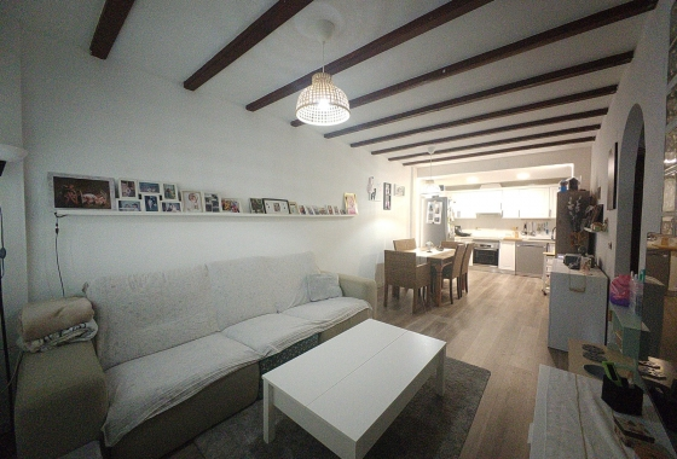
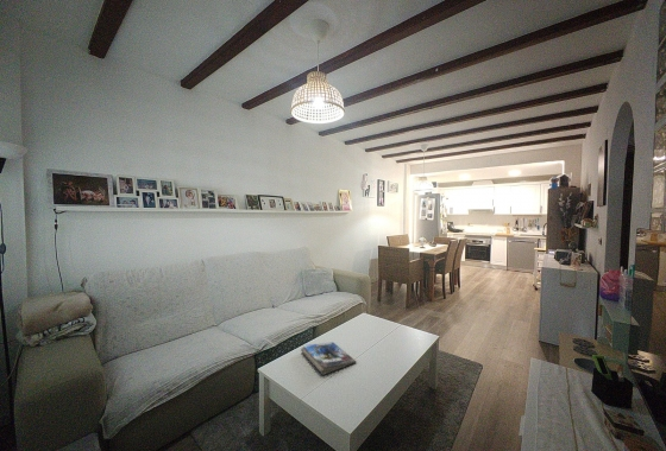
+ magazine [300,341,357,376]
